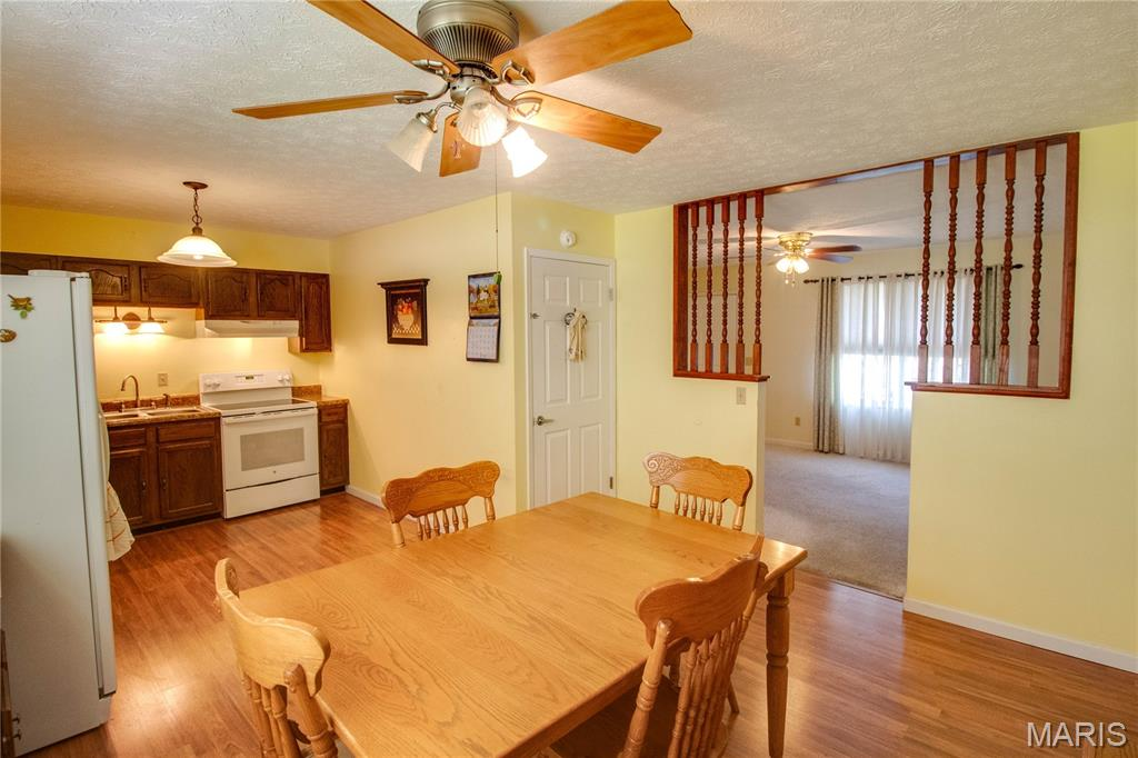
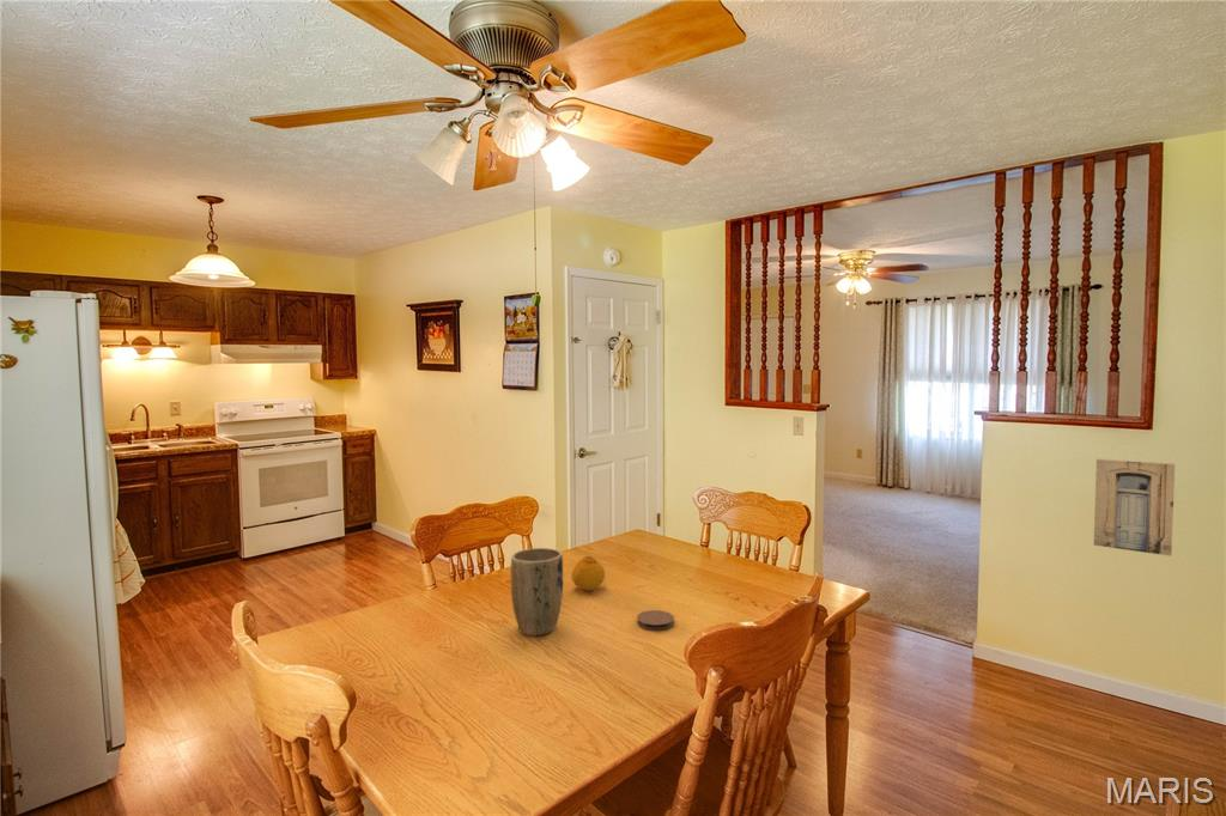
+ coaster [636,609,675,631]
+ wall art [1093,457,1176,558]
+ plant pot [510,547,565,637]
+ fruit [570,555,606,592]
